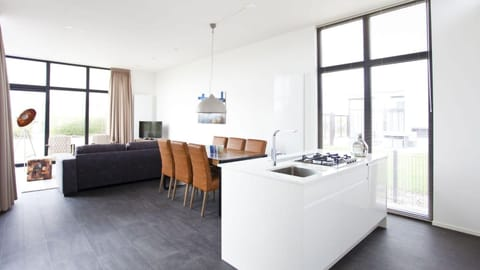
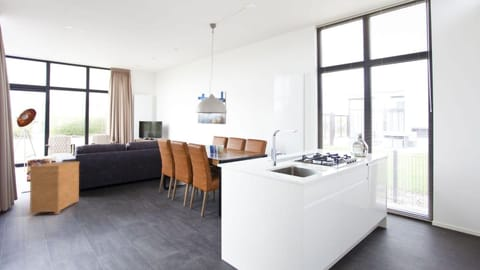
+ nightstand [29,161,80,216]
